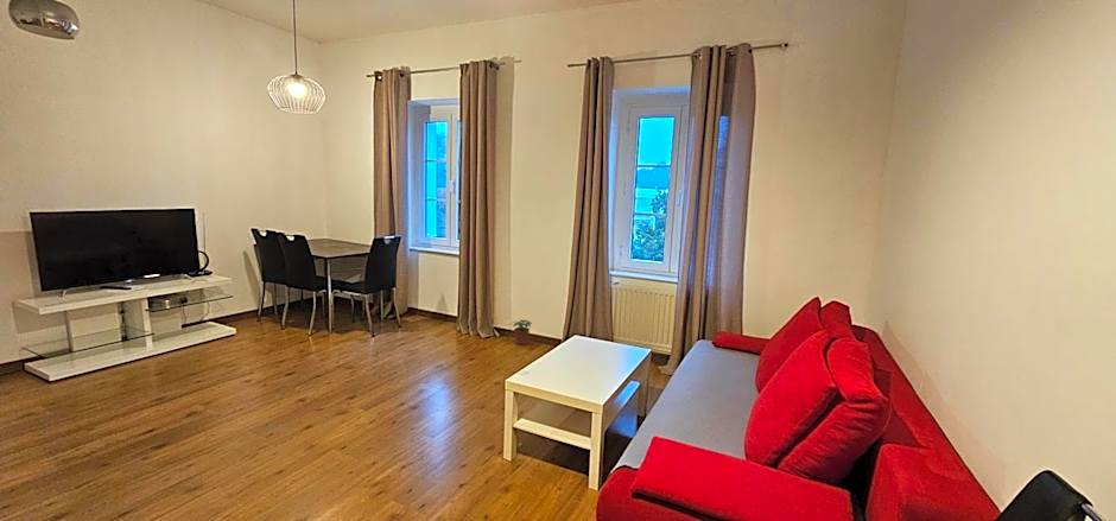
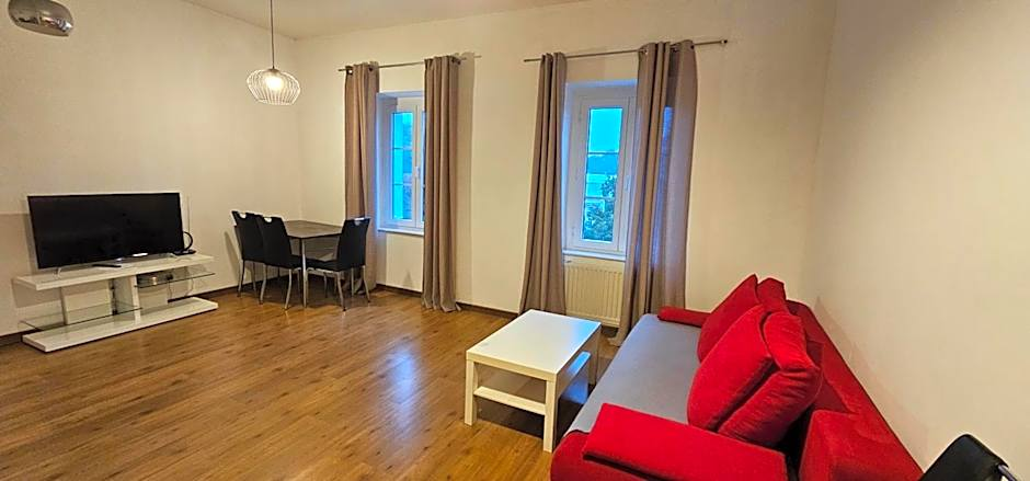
- potted plant [509,319,533,345]
